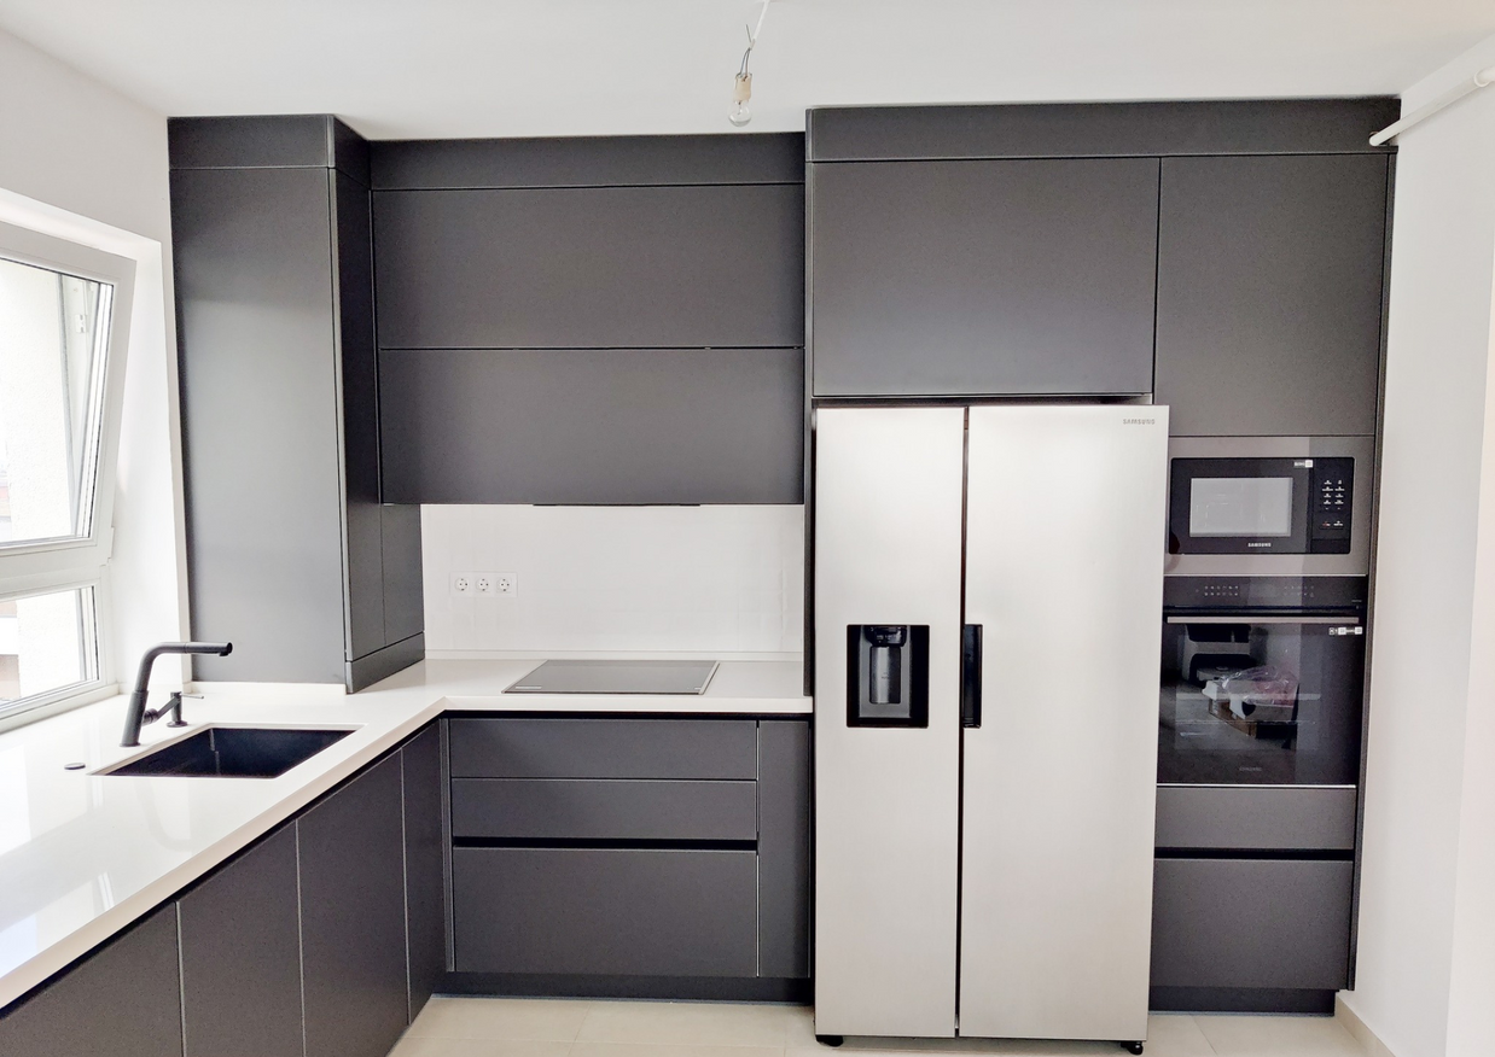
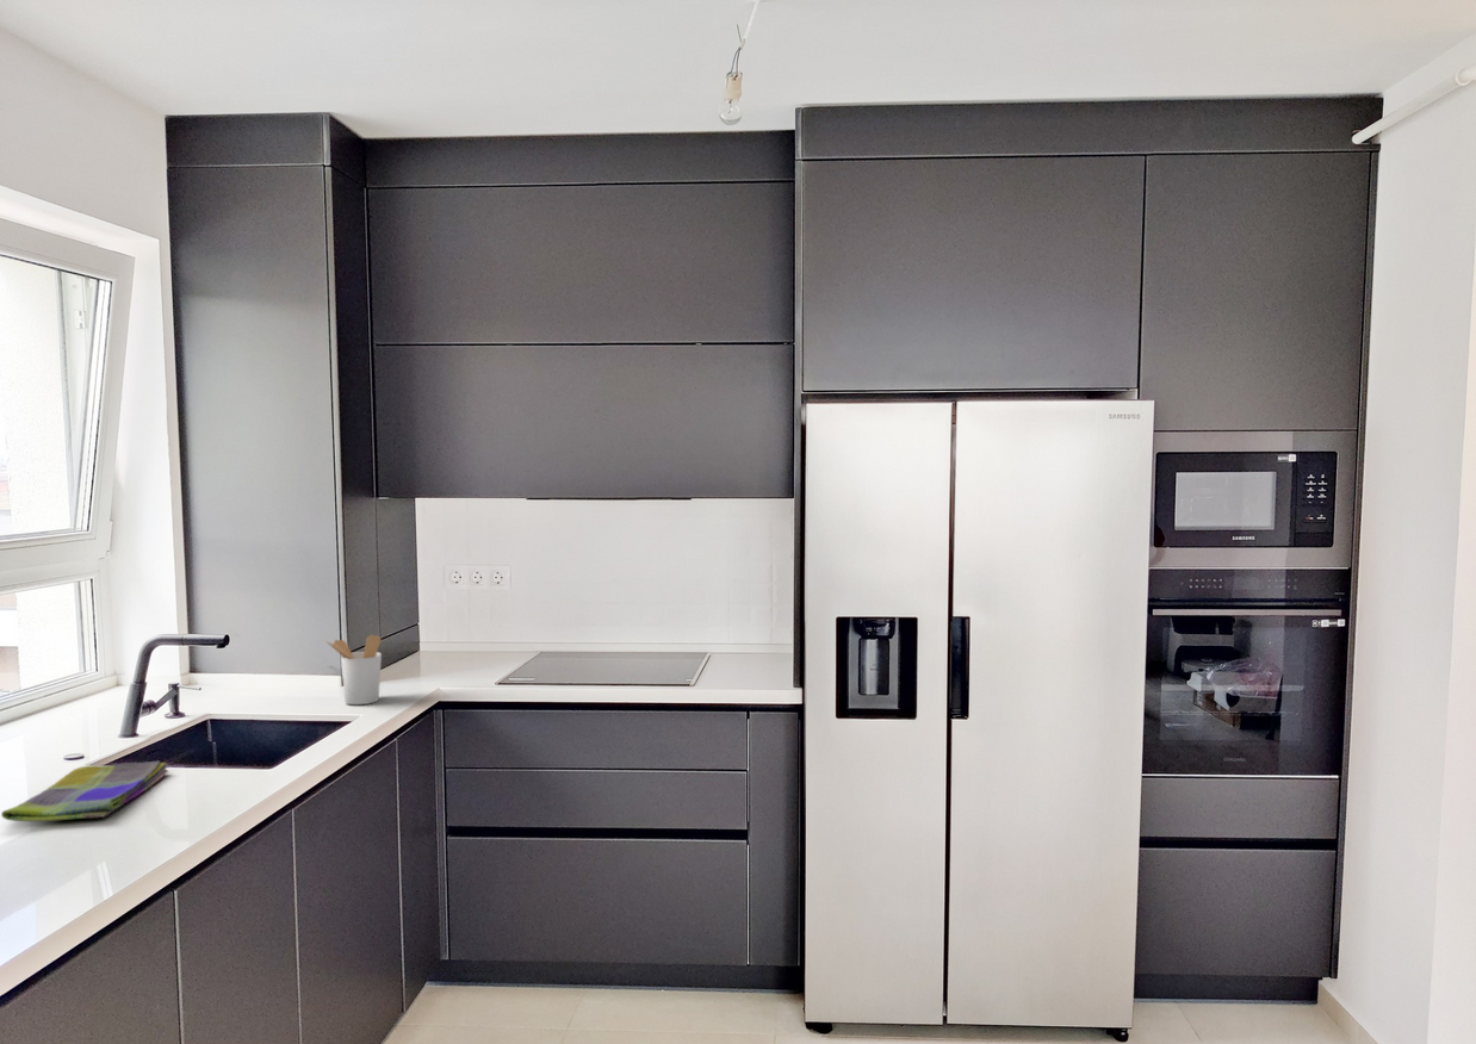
+ utensil holder [324,634,383,706]
+ dish towel [0,760,169,822]
